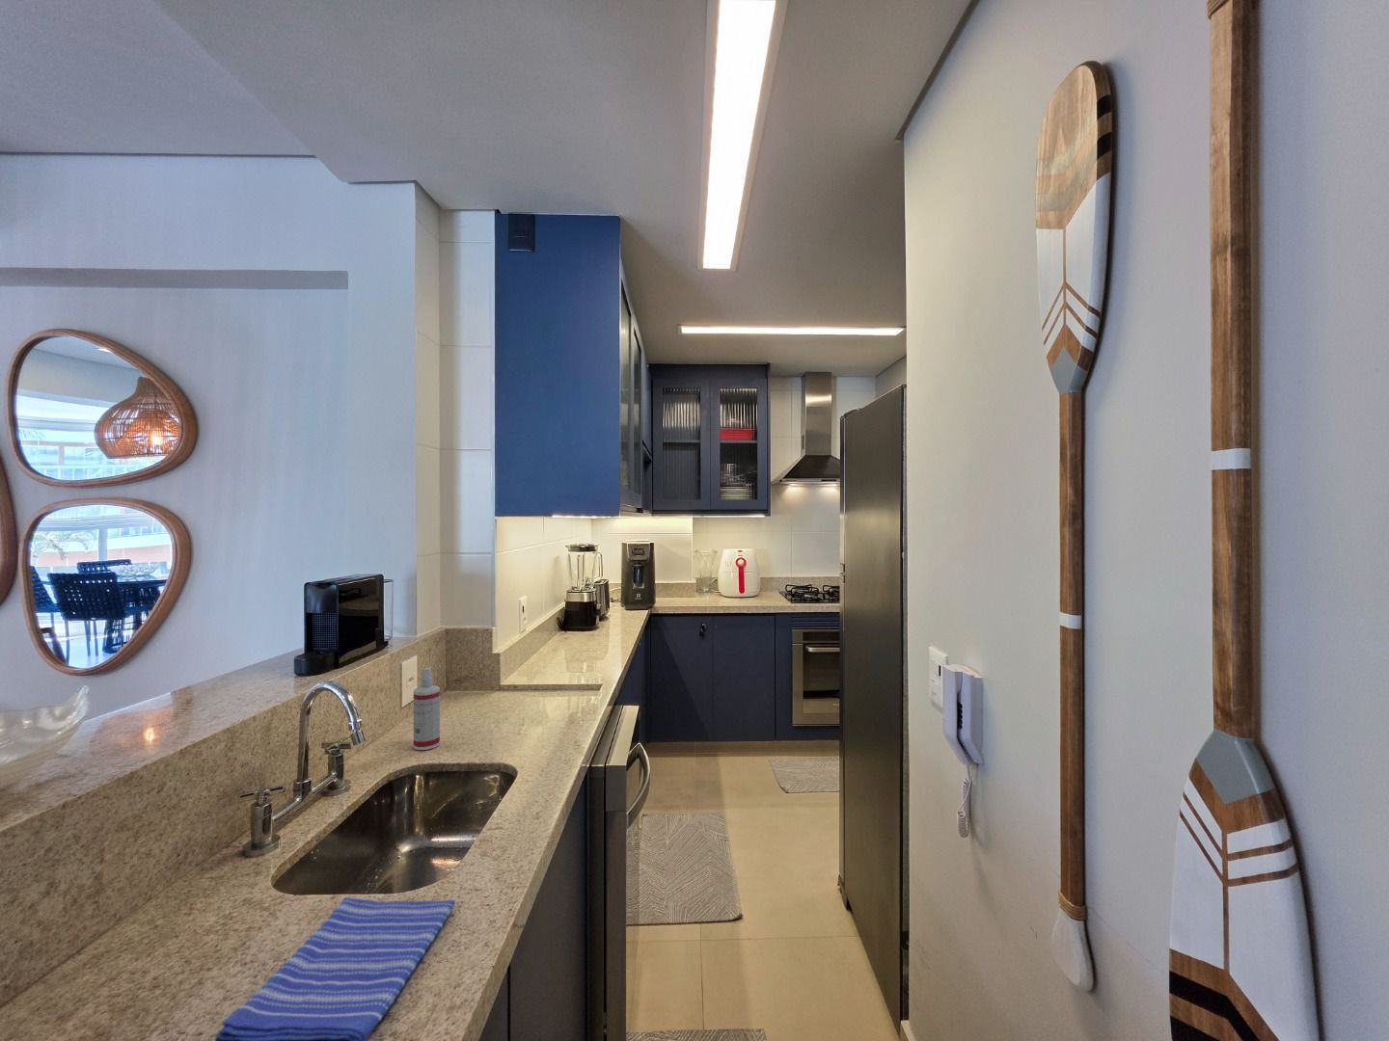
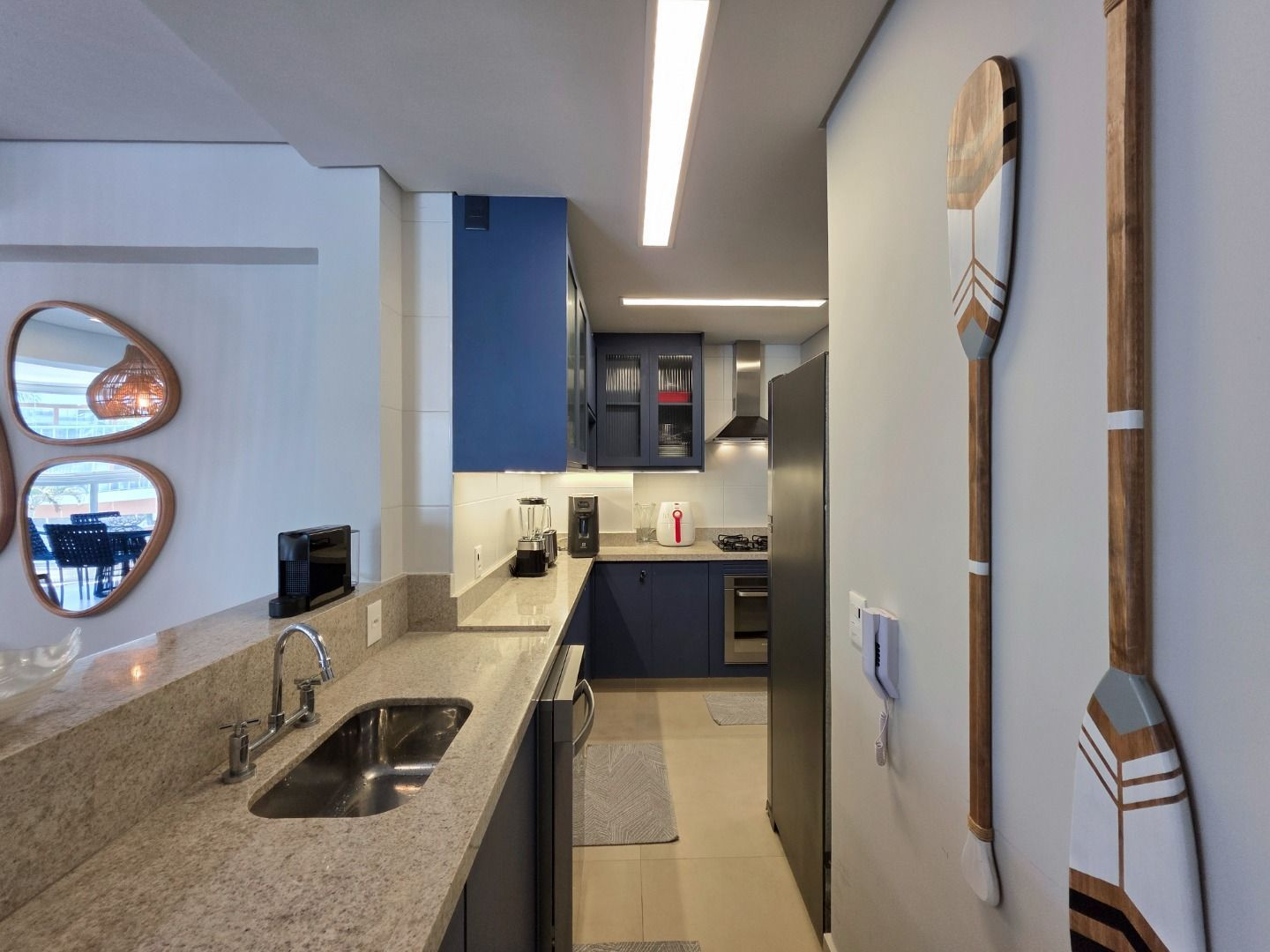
- dish towel [213,897,456,1041]
- spray bottle [412,667,441,751]
